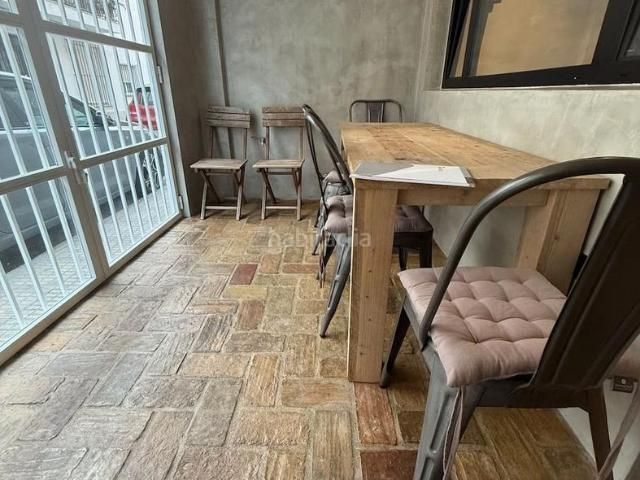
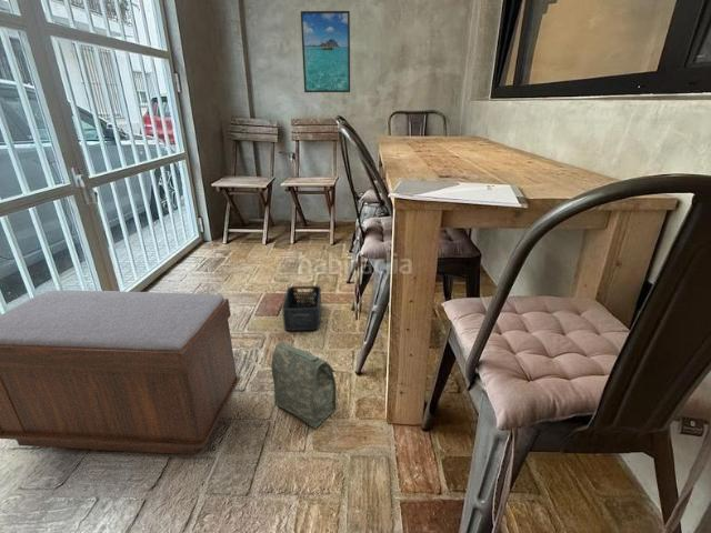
+ storage bin [281,284,323,332]
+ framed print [300,10,351,93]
+ bench [0,289,241,455]
+ bag [270,341,338,430]
